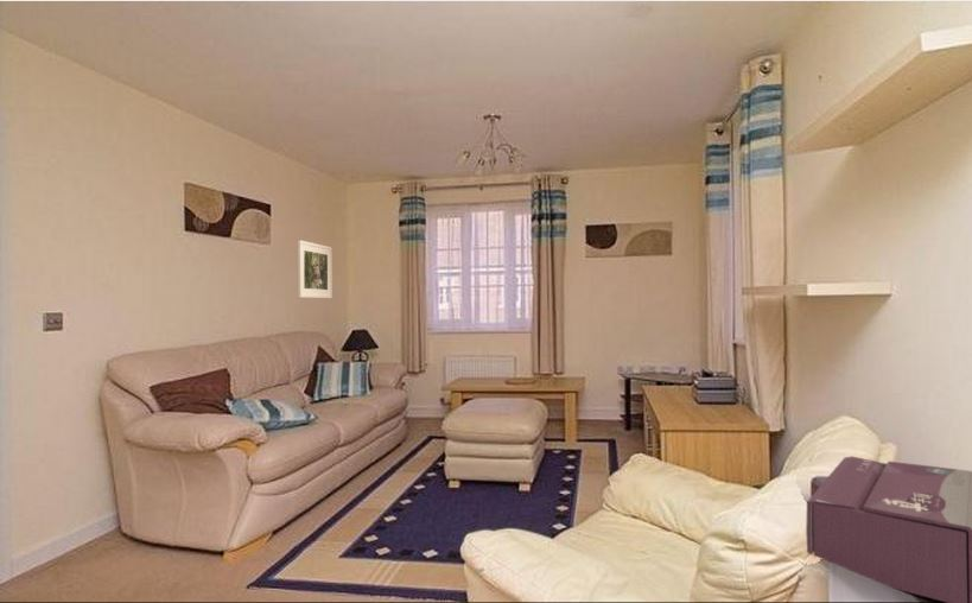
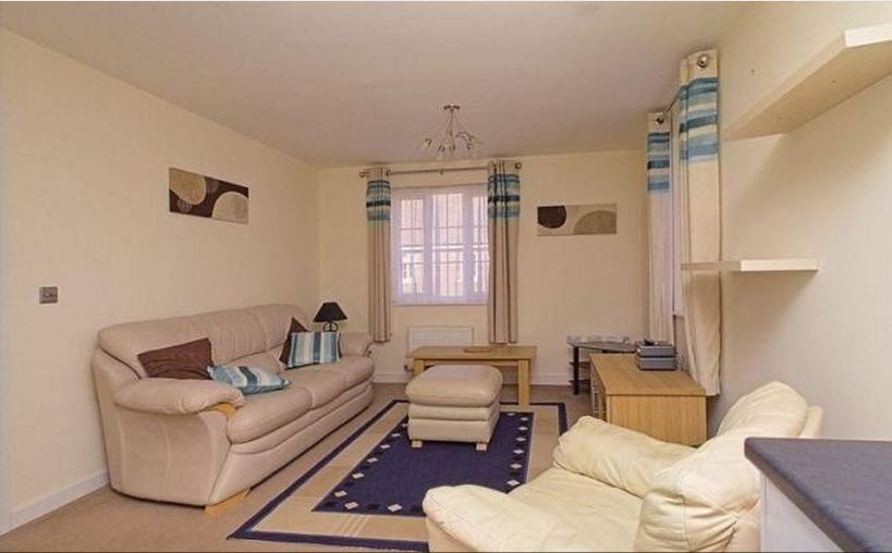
- tissue box [805,455,972,603]
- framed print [297,239,333,299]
